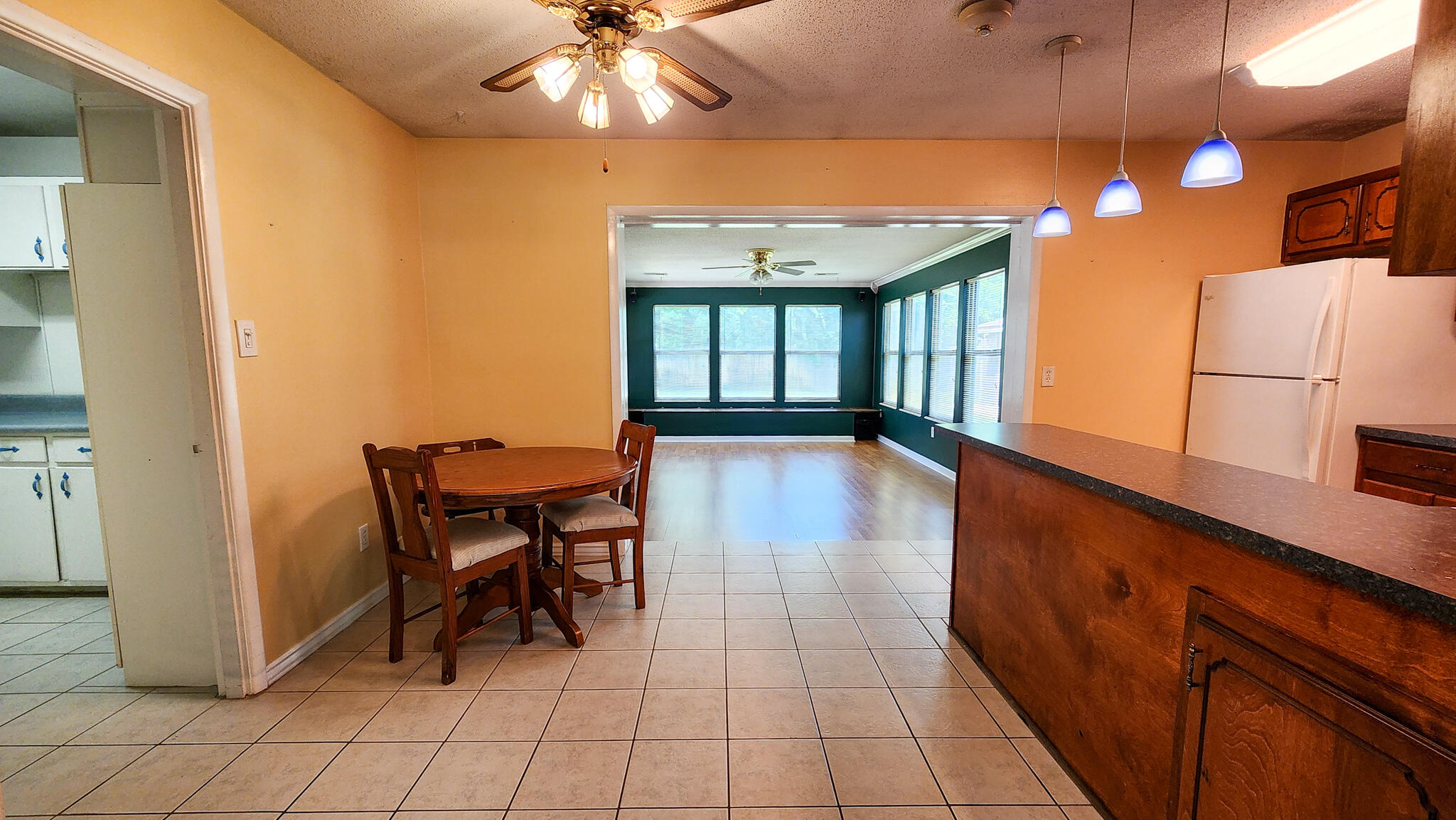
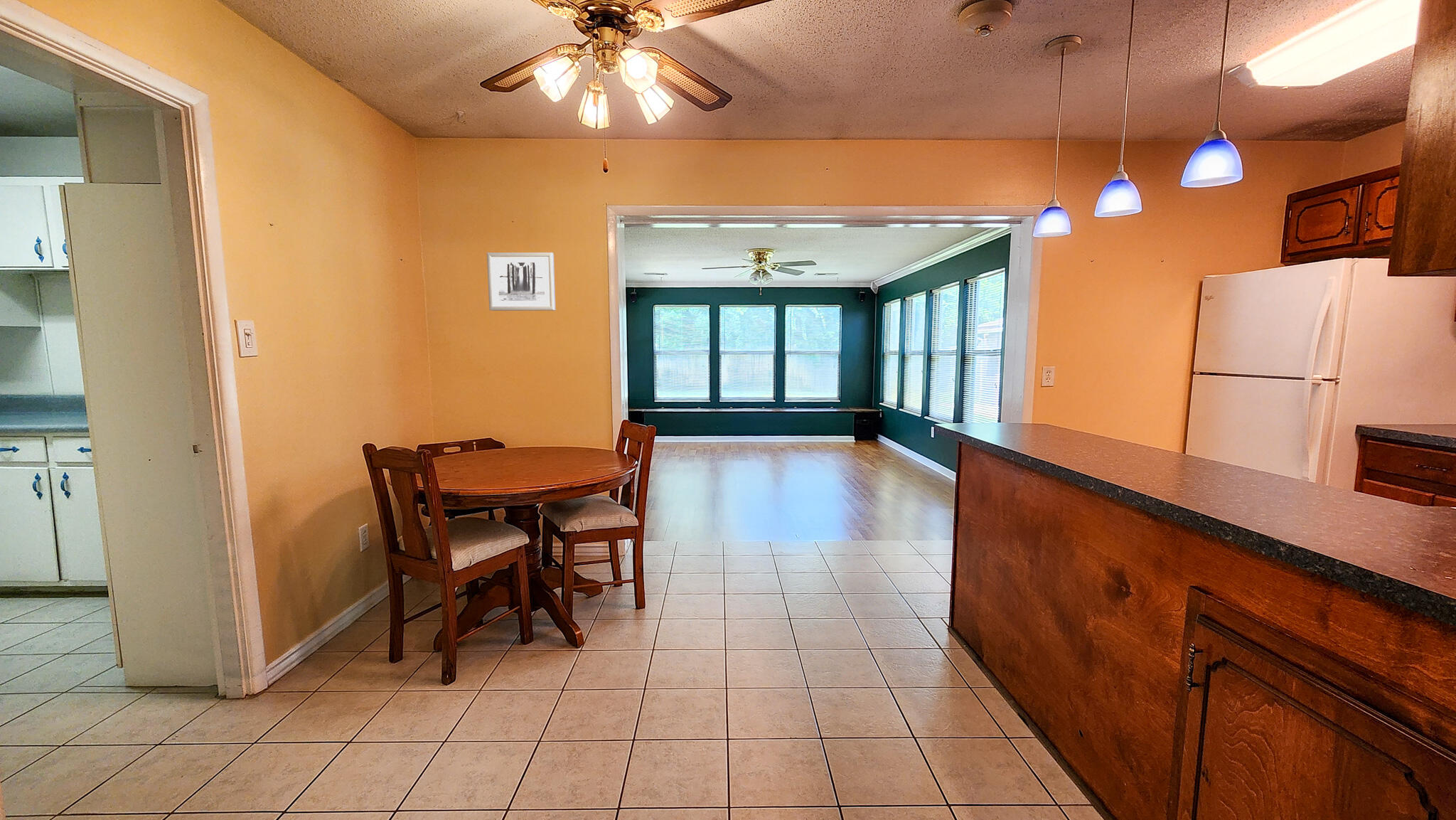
+ wall art [486,252,556,312]
